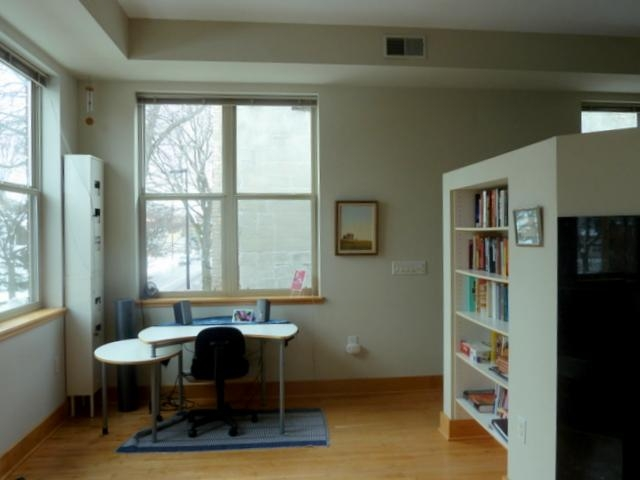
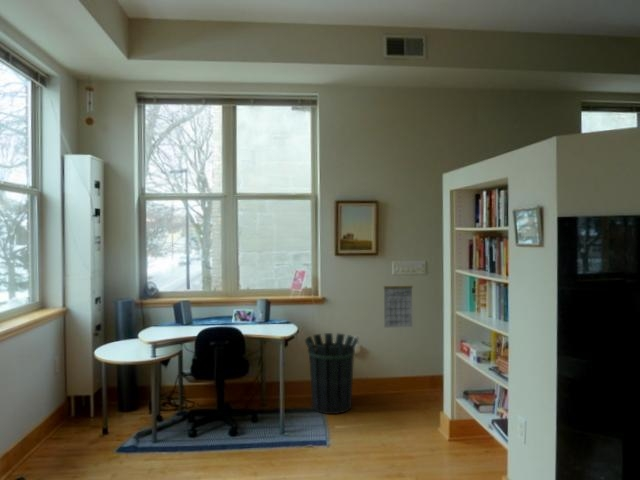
+ waste bin [304,332,359,415]
+ calendar [383,276,414,329]
